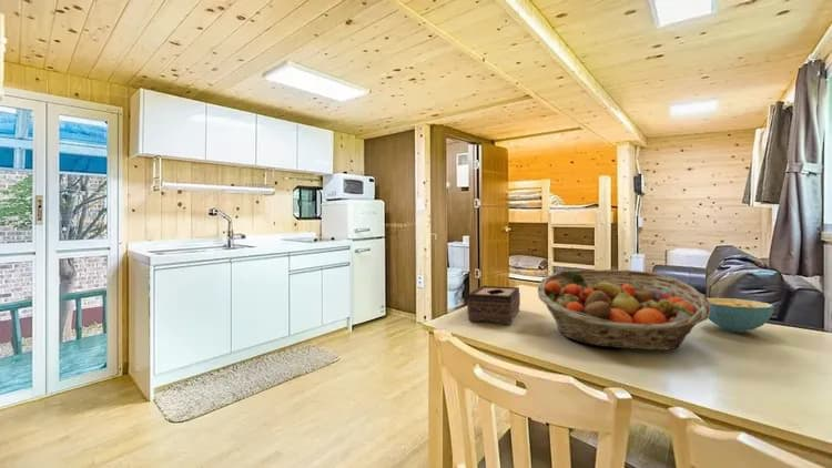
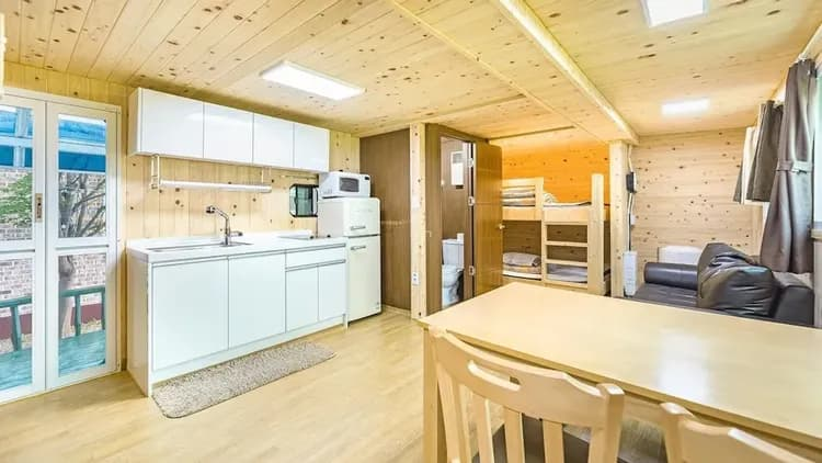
- tissue box [466,285,521,325]
- fruit basket [537,268,711,352]
- cereal bowl [706,297,775,334]
